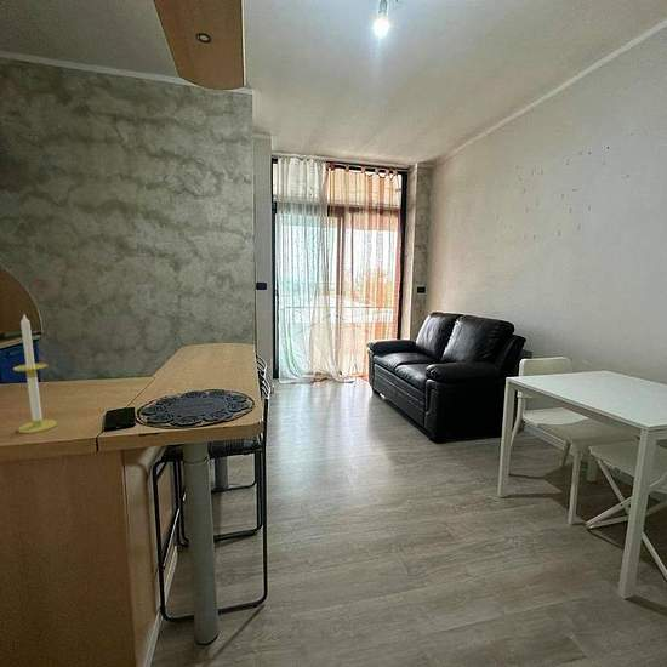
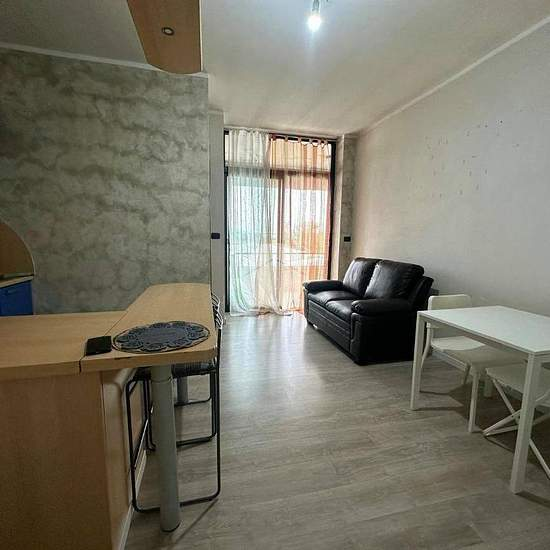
- candle [12,314,58,434]
